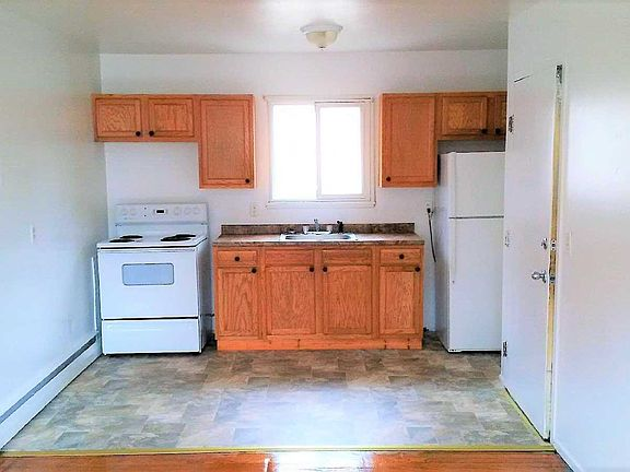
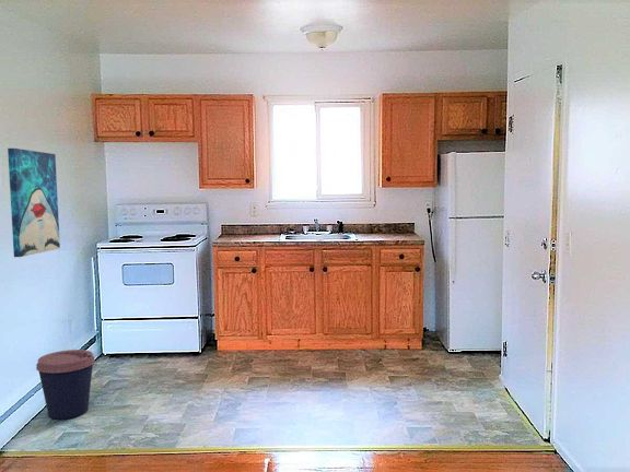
+ coffee cup [35,349,96,421]
+ wall art [7,148,61,258]
